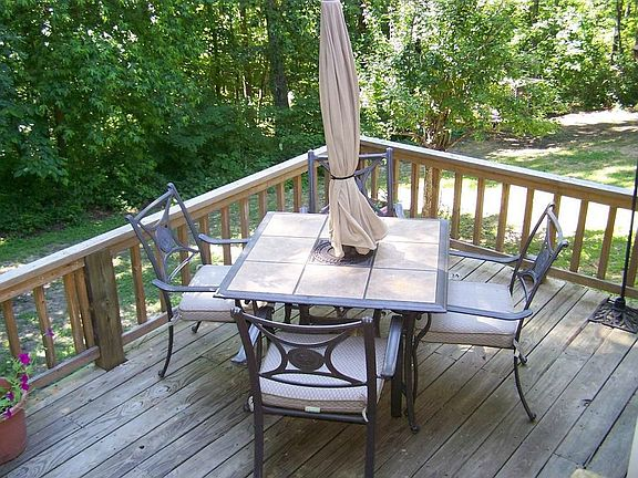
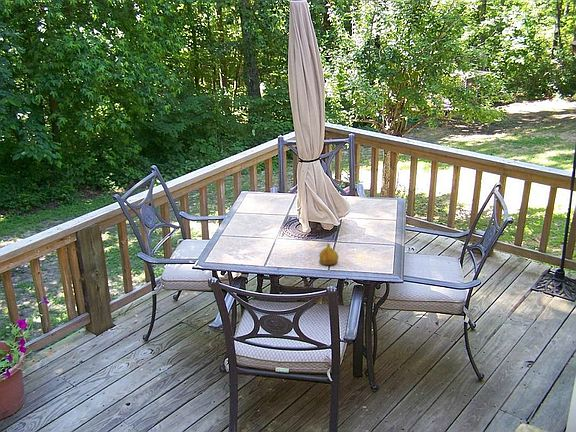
+ fruit [318,242,339,266]
